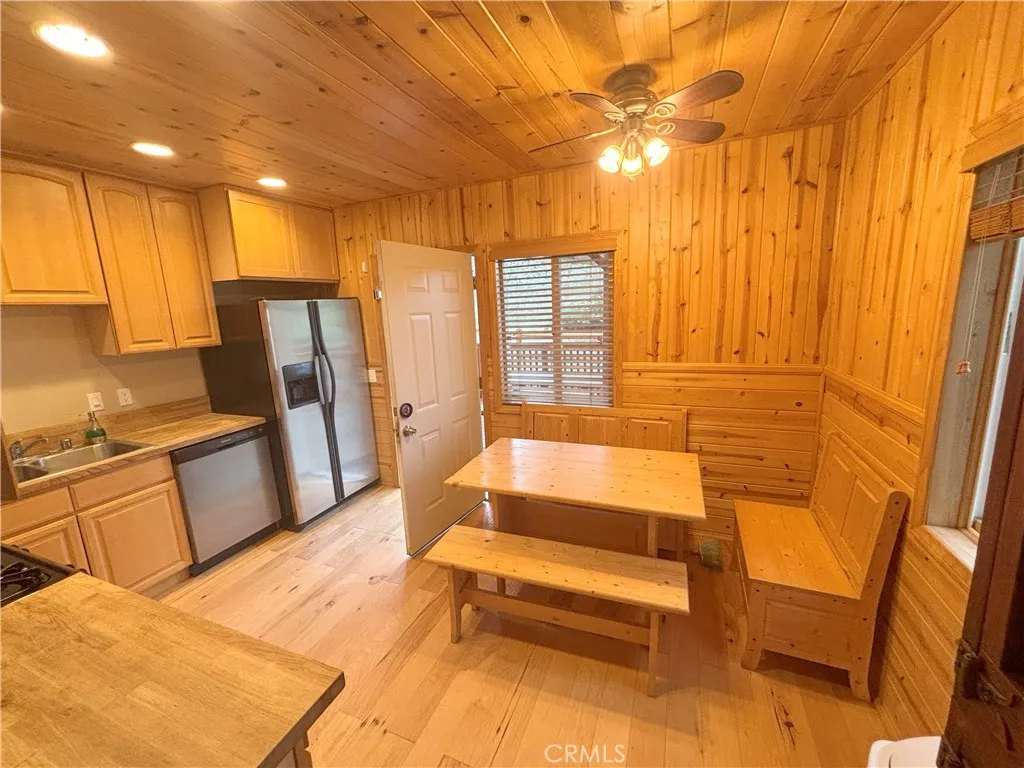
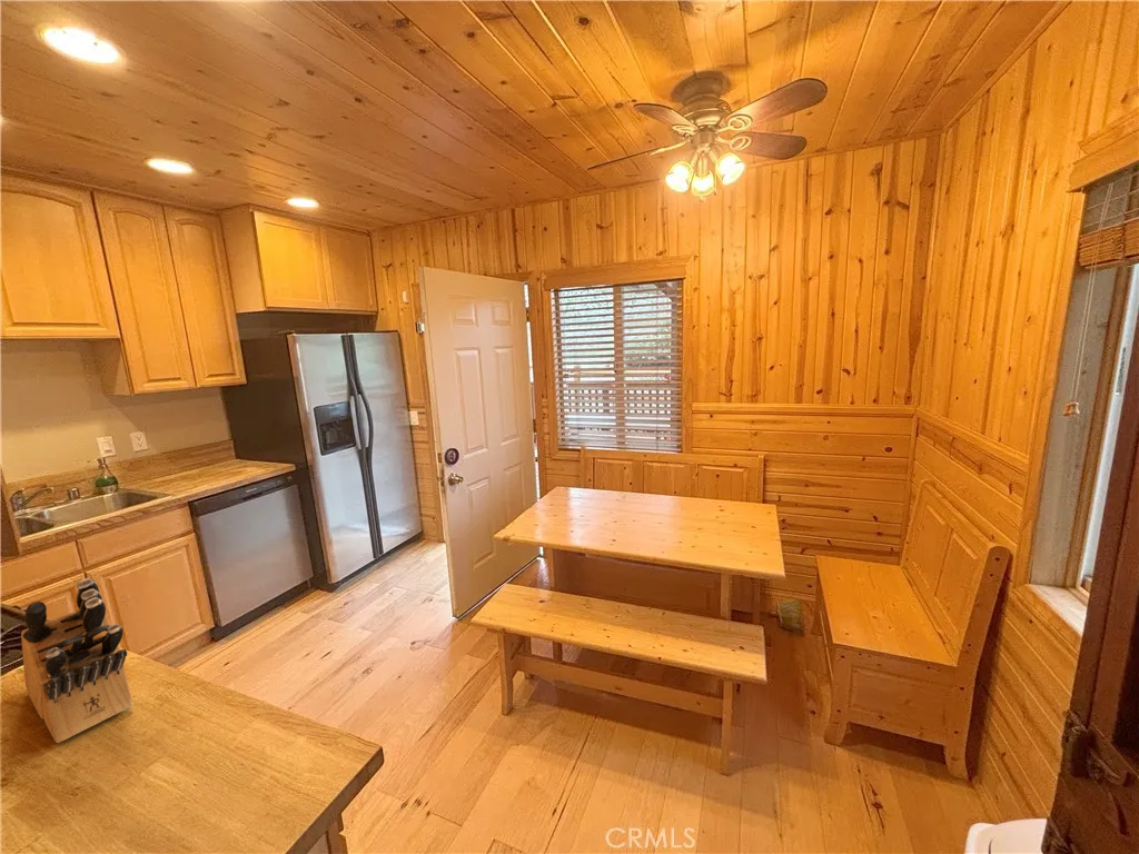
+ knife block [20,577,133,744]
